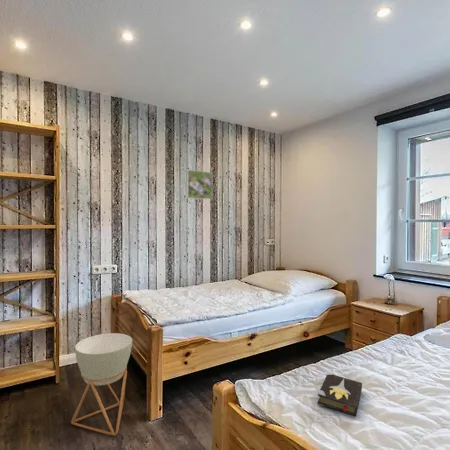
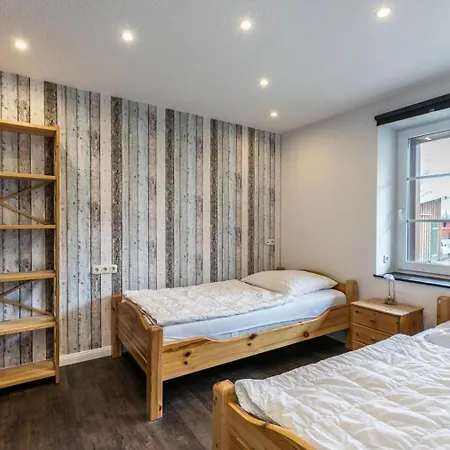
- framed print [186,169,213,200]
- hardback book [316,372,363,417]
- planter [70,332,133,437]
